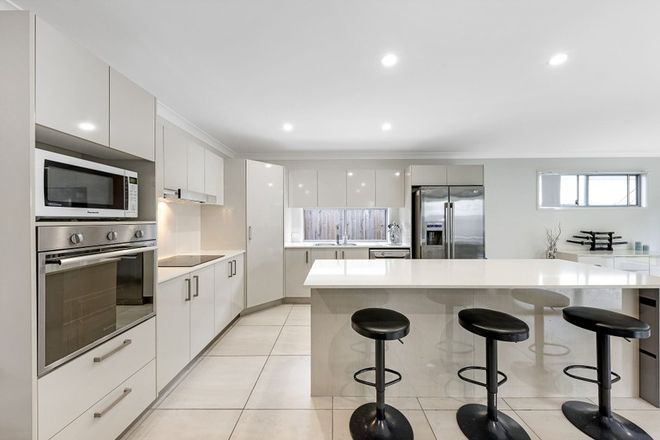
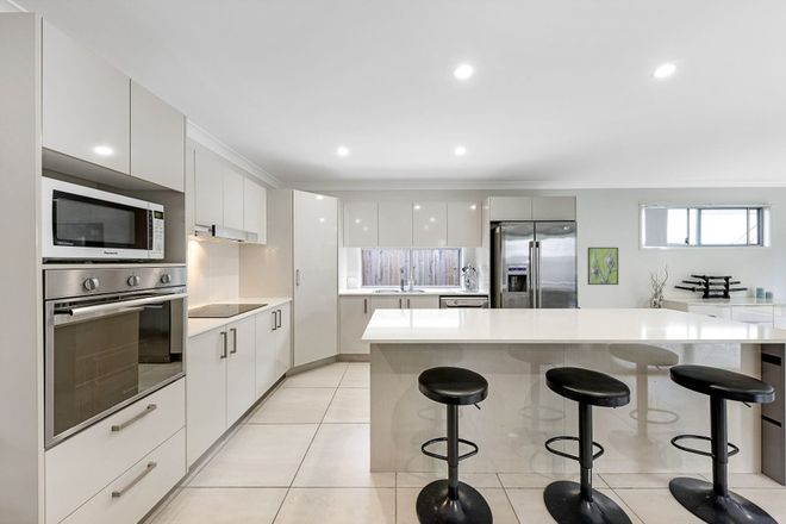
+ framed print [587,247,619,286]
